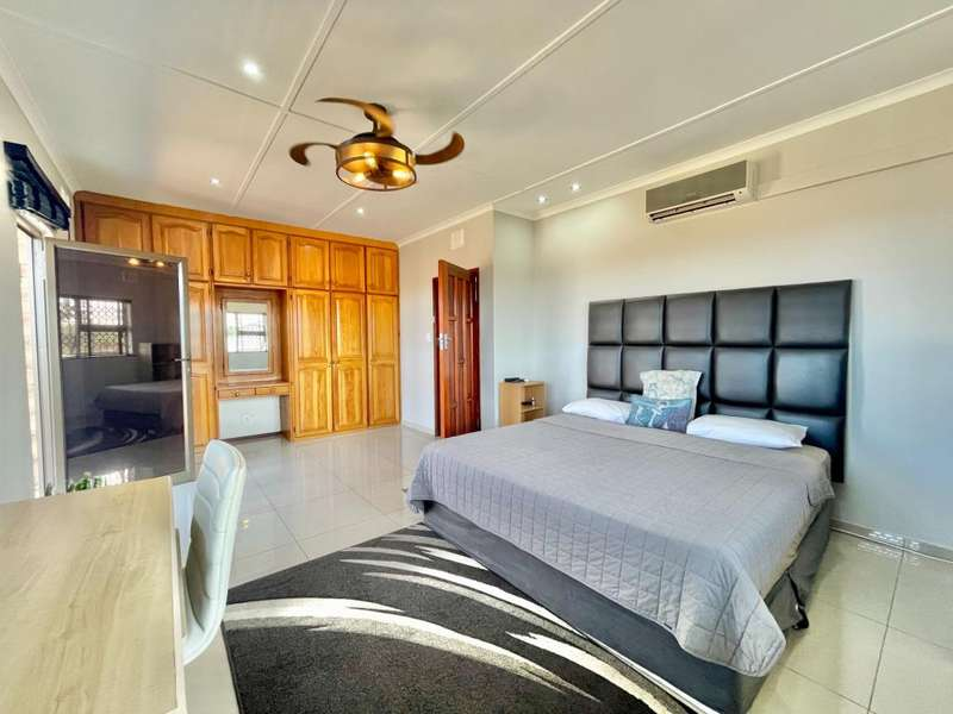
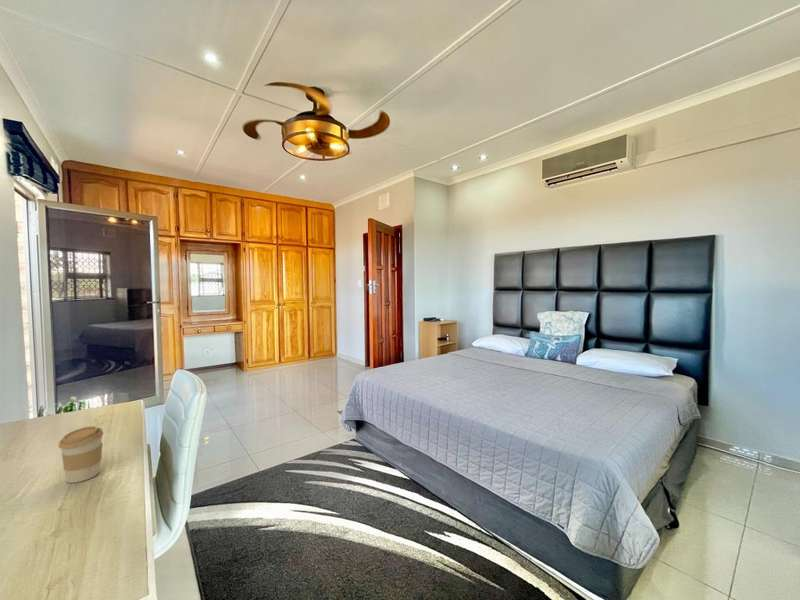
+ coffee cup [58,425,104,484]
